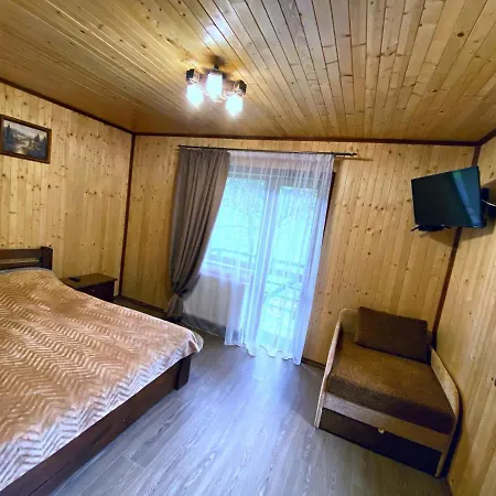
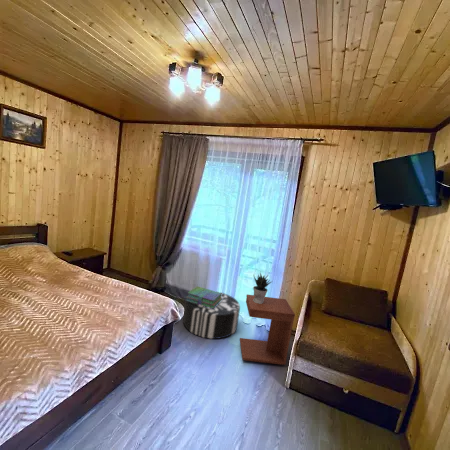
+ pouf [182,290,241,340]
+ side table [239,294,296,366]
+ stack of books [184,285,222,309]
+ potted plant [252,270,272,304]
